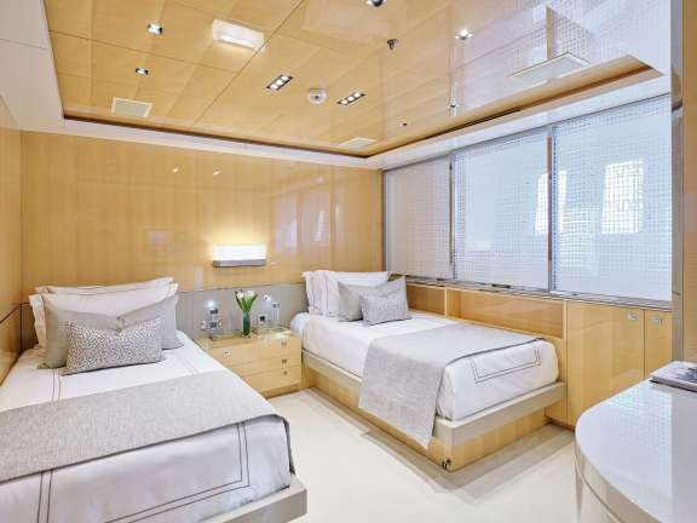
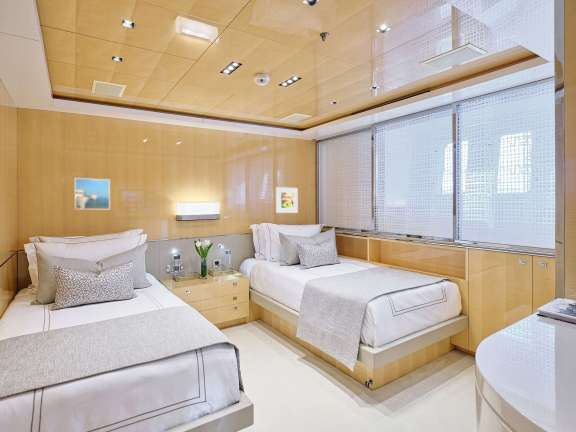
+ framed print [74,177,111,210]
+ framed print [275,186,299,214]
